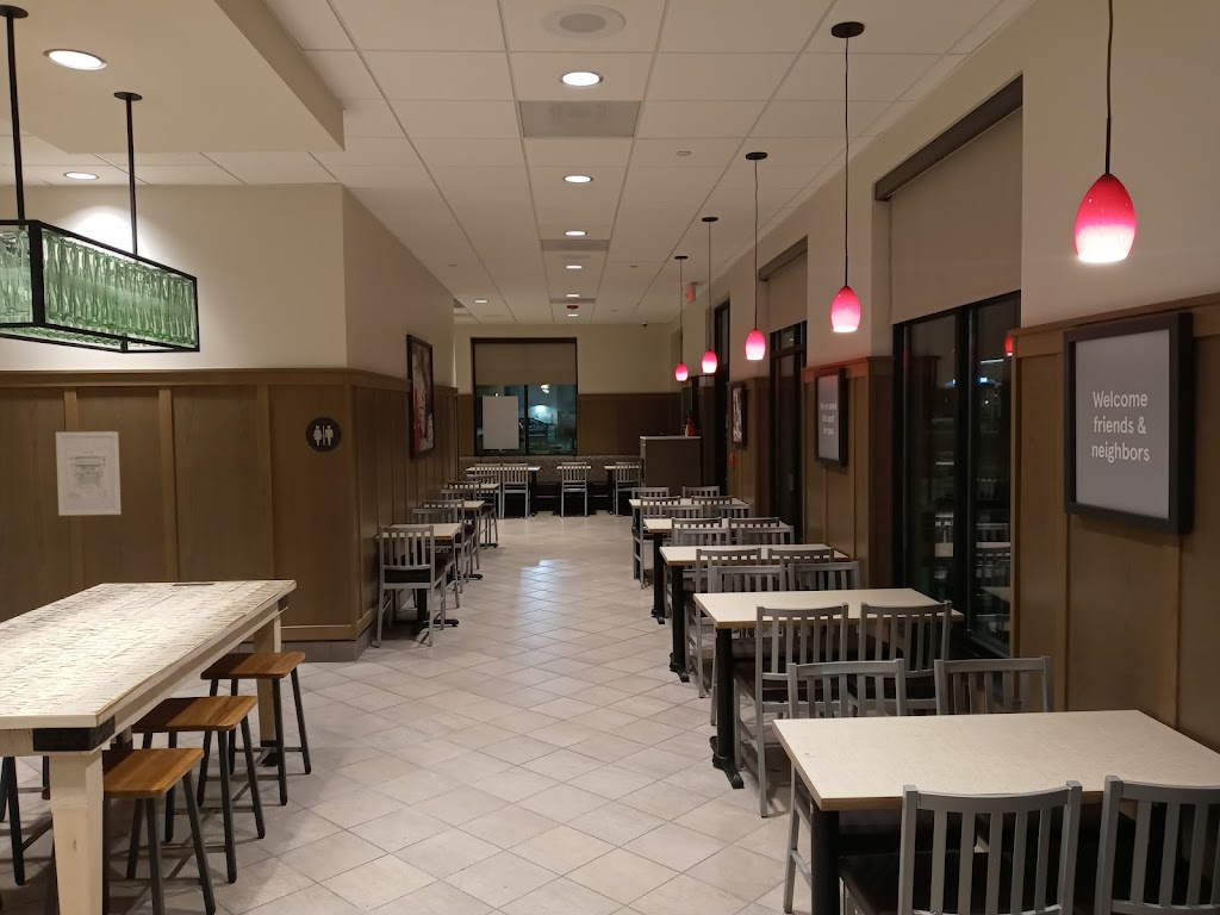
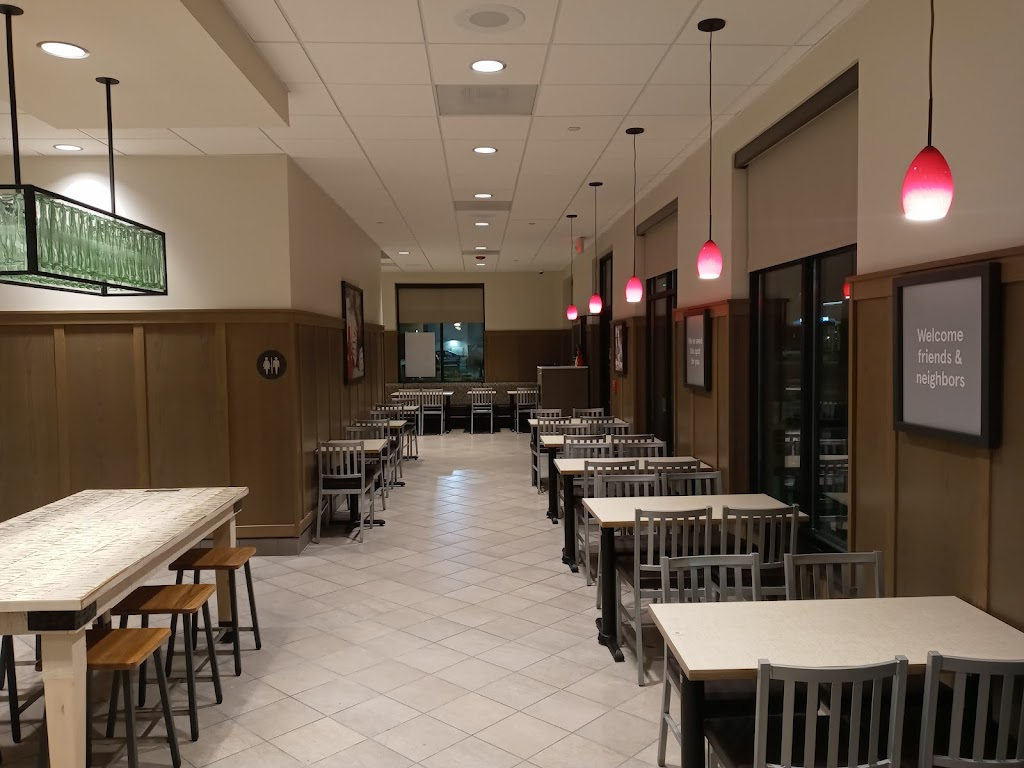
- wall art [55,430,122,517]
